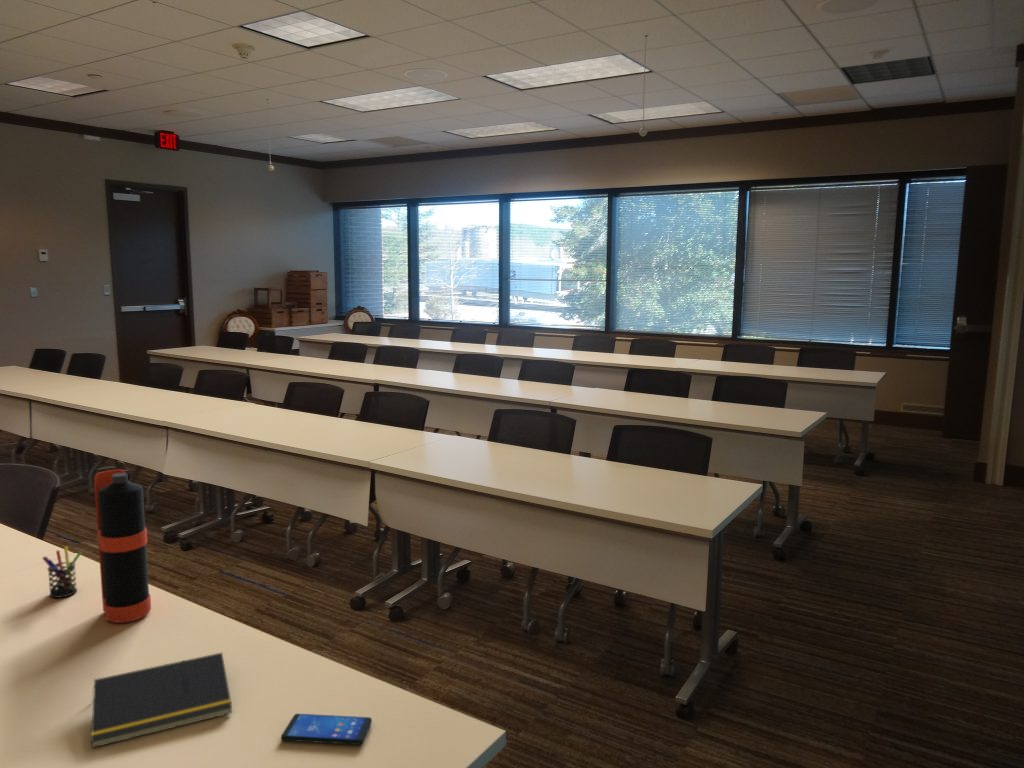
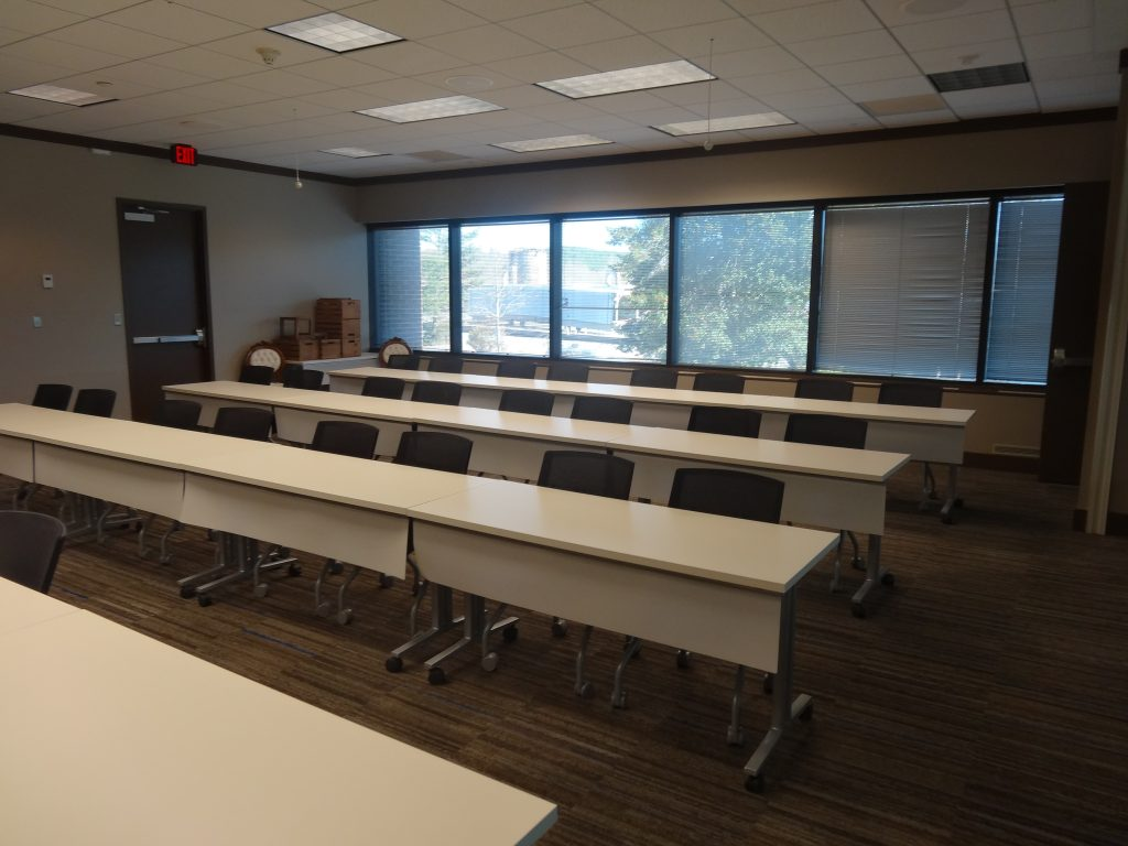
- smartphone [280,713,373,746]
- bottle [93,468,152,624]
- notepad [90,652,233,749]
- pen holder [41,545,82,599]
